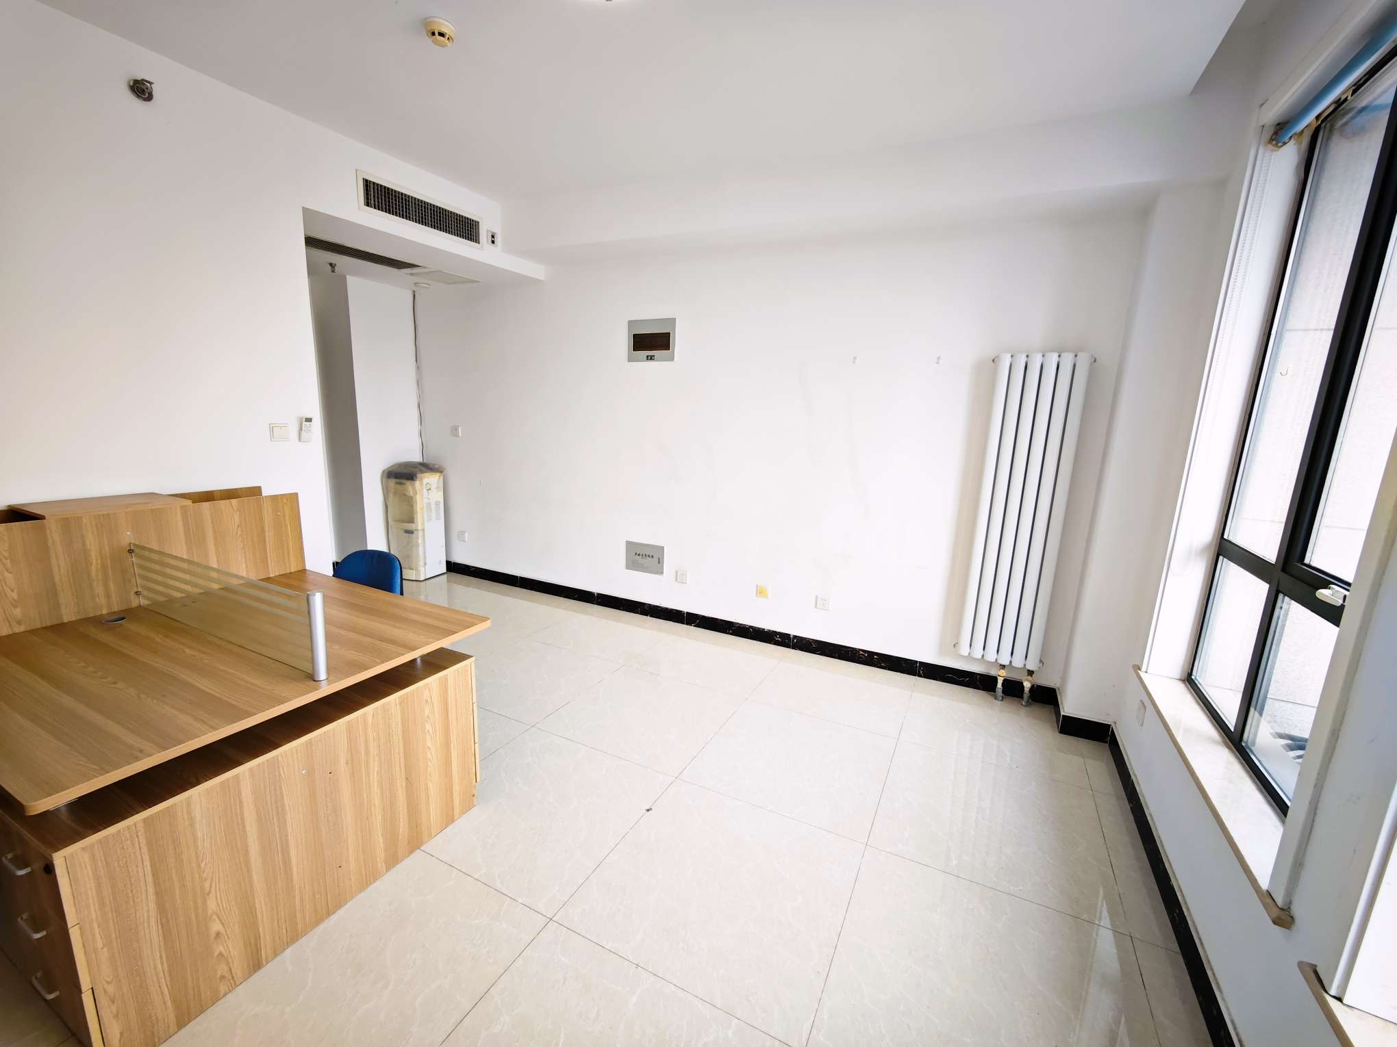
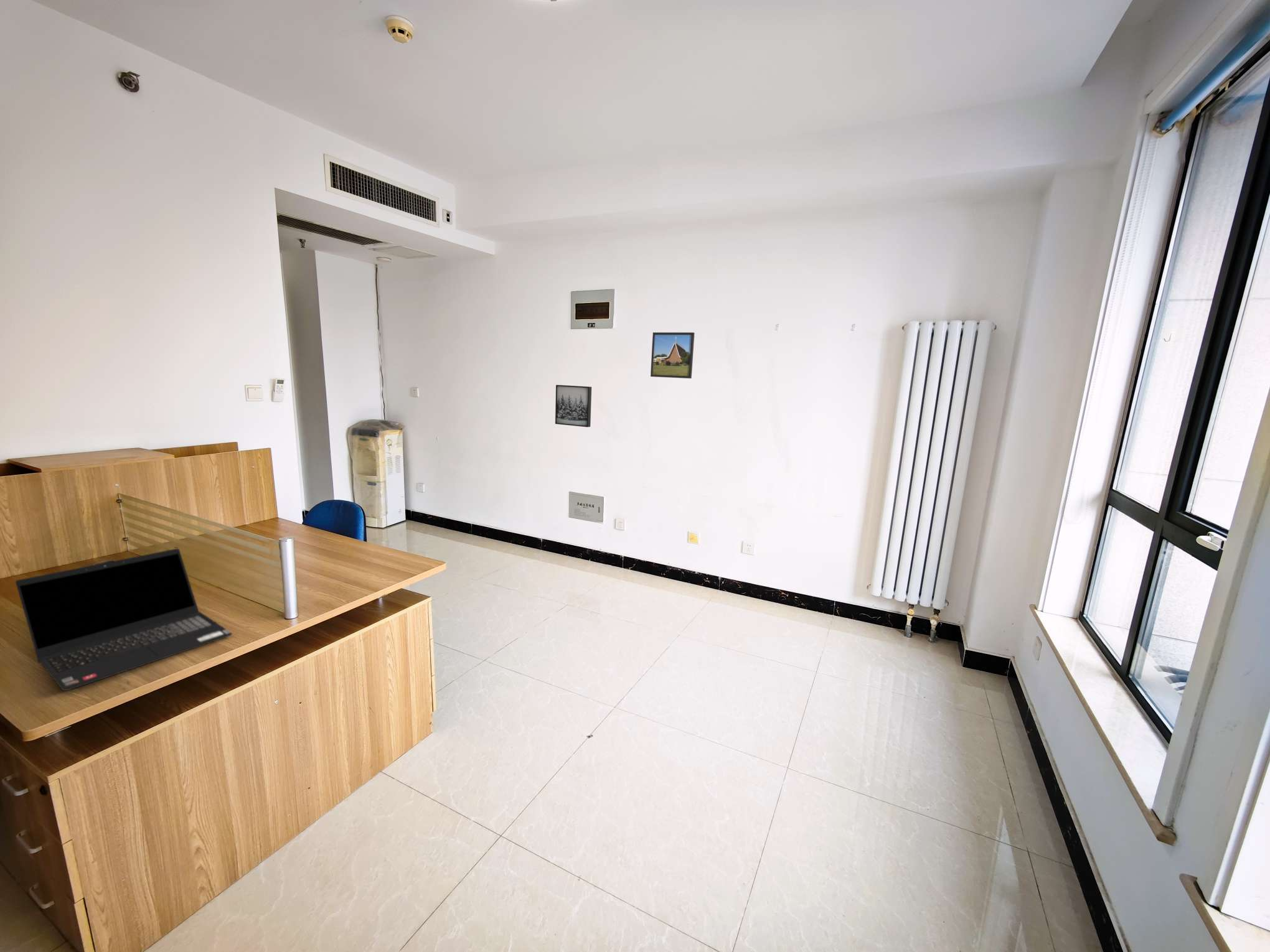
+ laptop computer [15,548,233,691]
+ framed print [650,332,695,379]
+ wall art [555,385,592,427]
